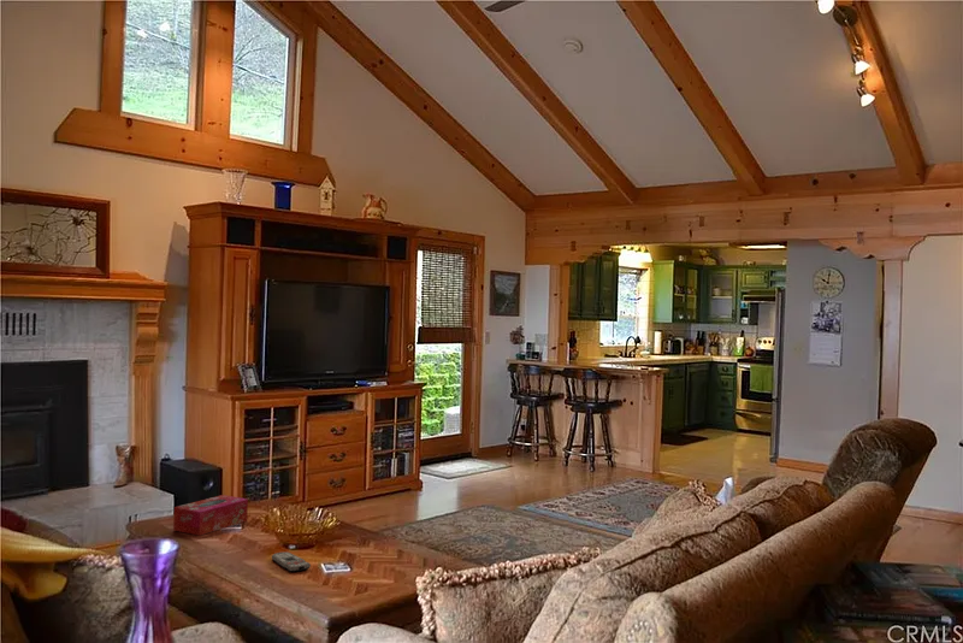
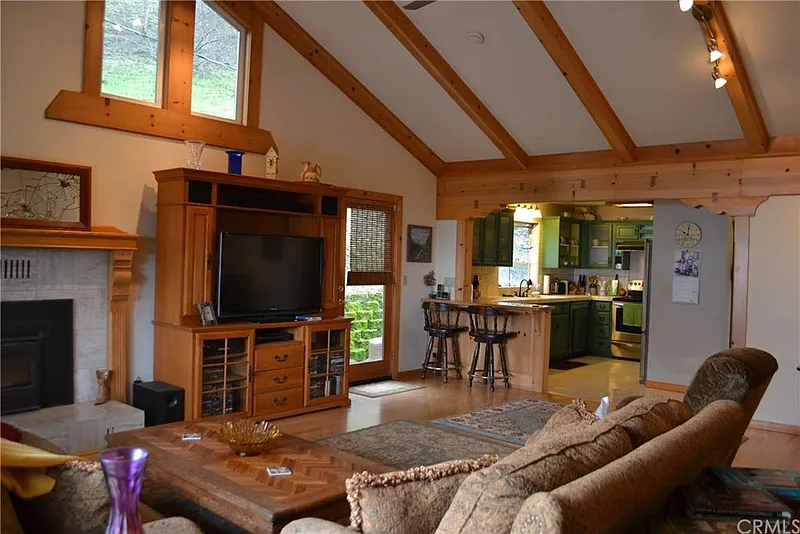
- remote control [271,551,312,573]
- tissue box [172,494,249,537]
